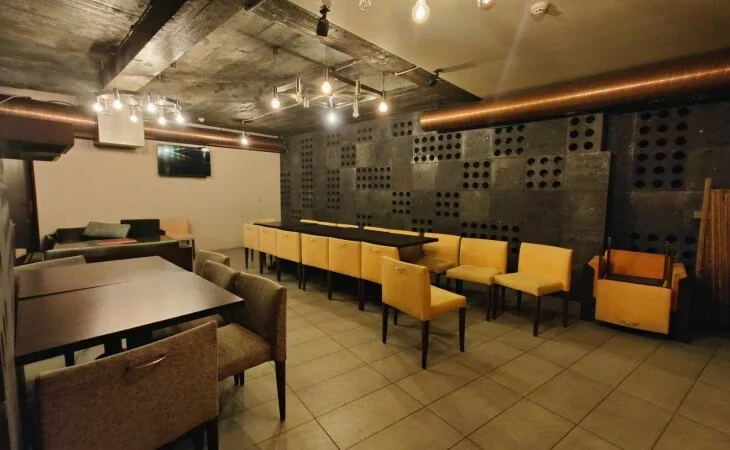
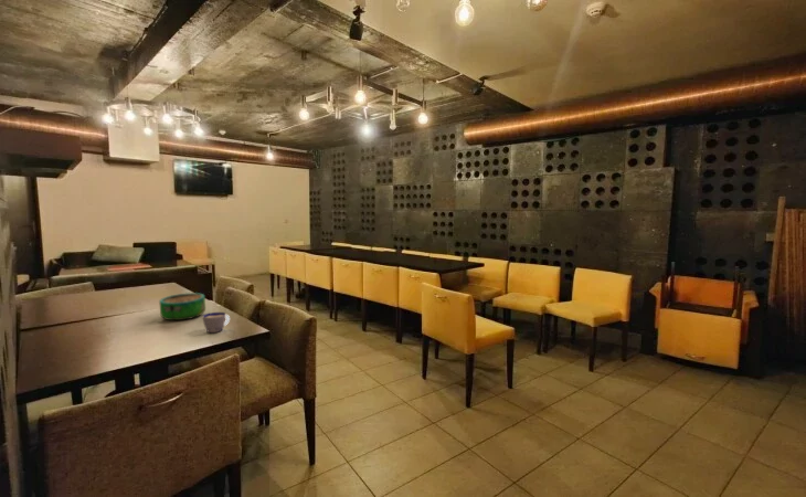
+ decorative bowl [158,292,206,321]
+ cup [202,311,231,334]
